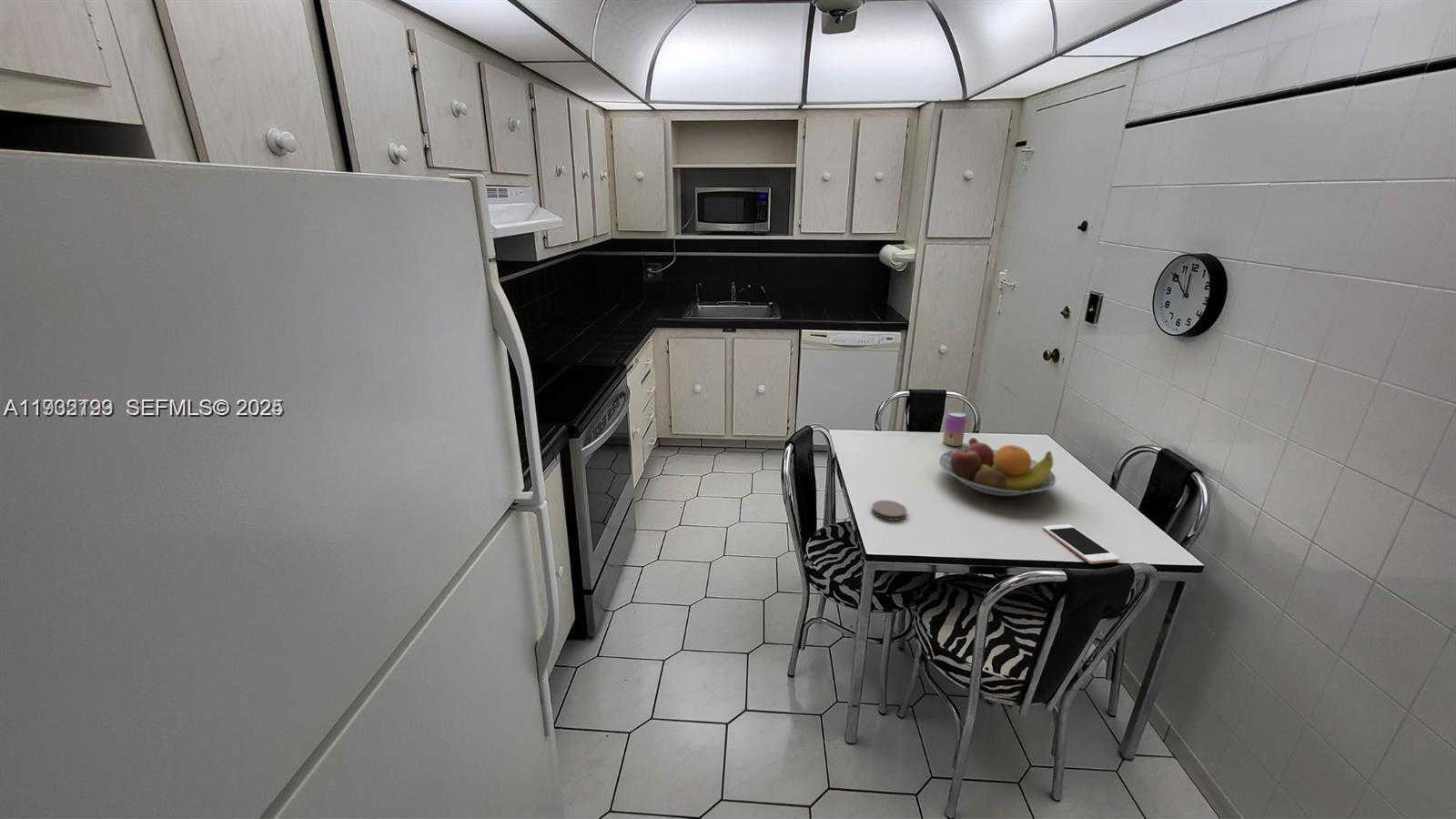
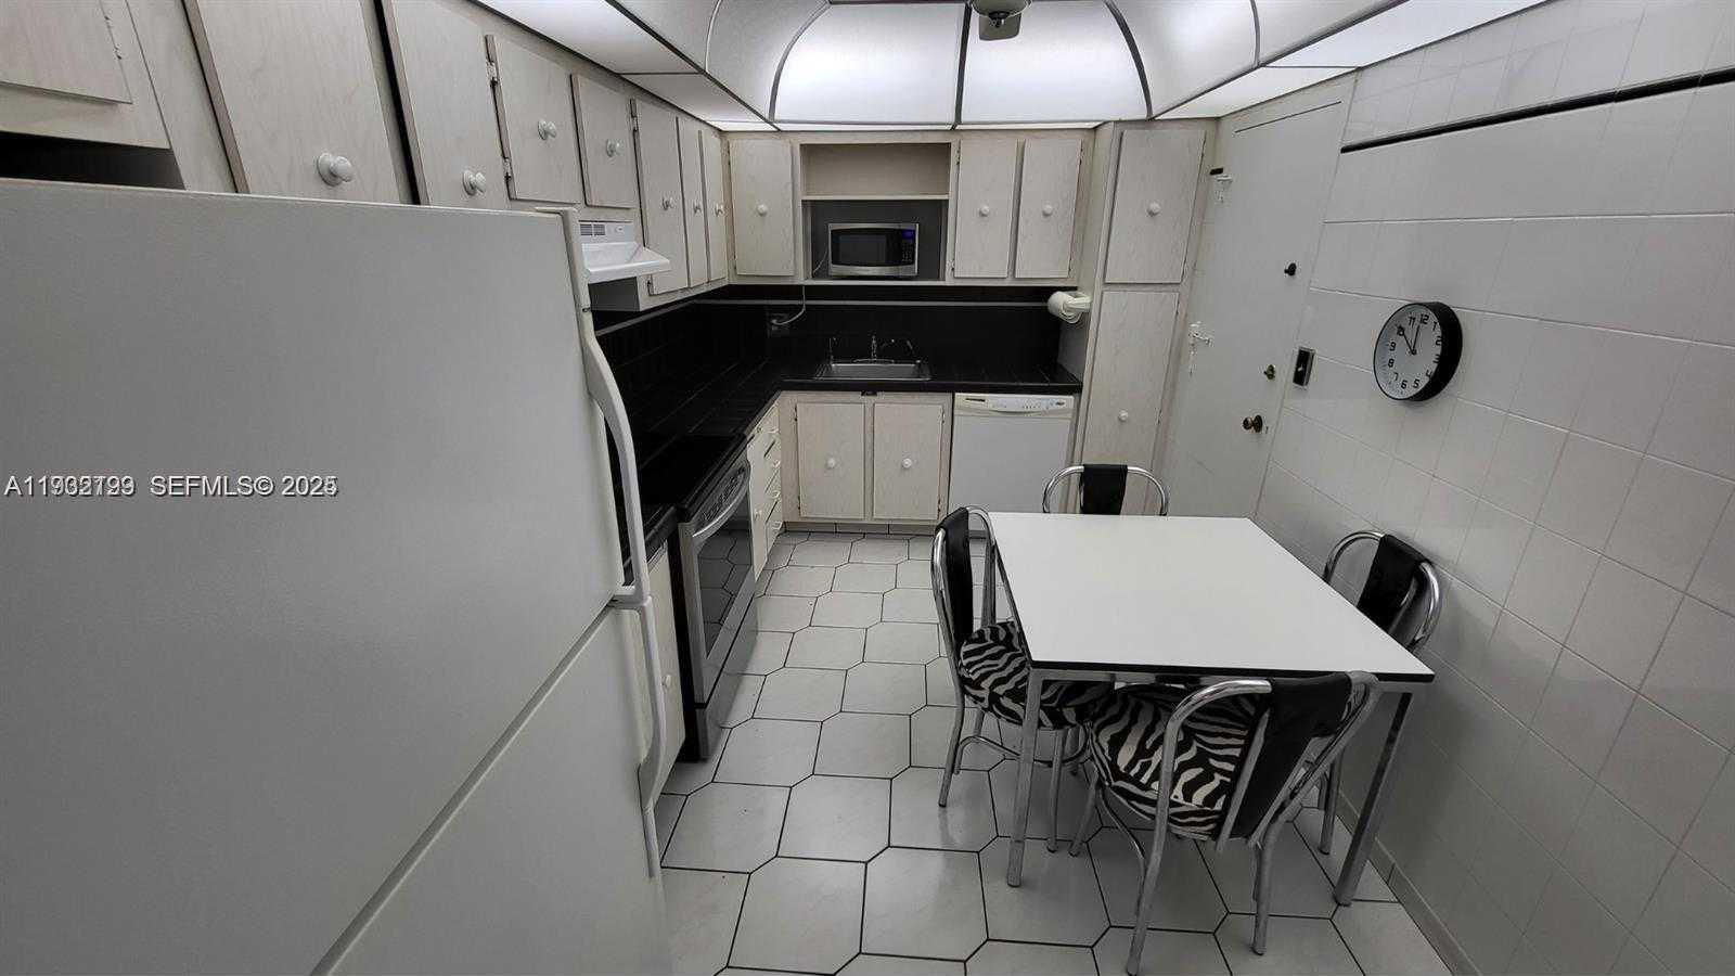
- fruit bowl [938,437,1057,497]
- cell phone [1042,523,1120,564]
- beverage can [942,410,967,447]
- coaster [871,500,907,521]
